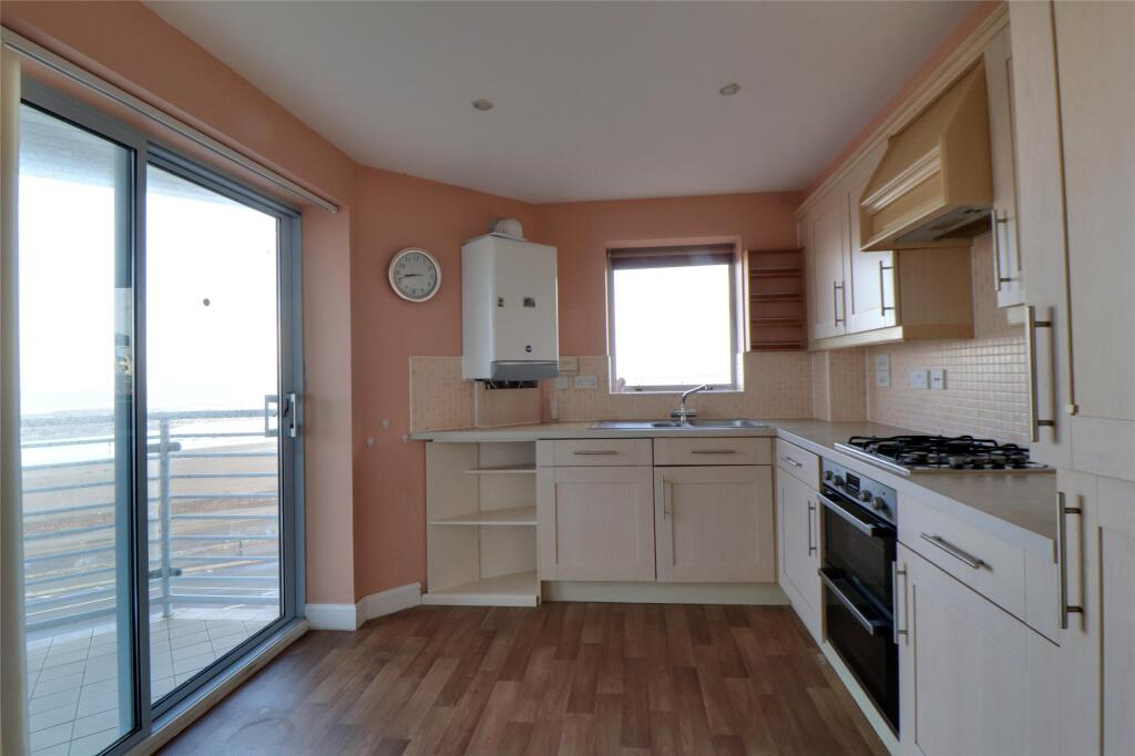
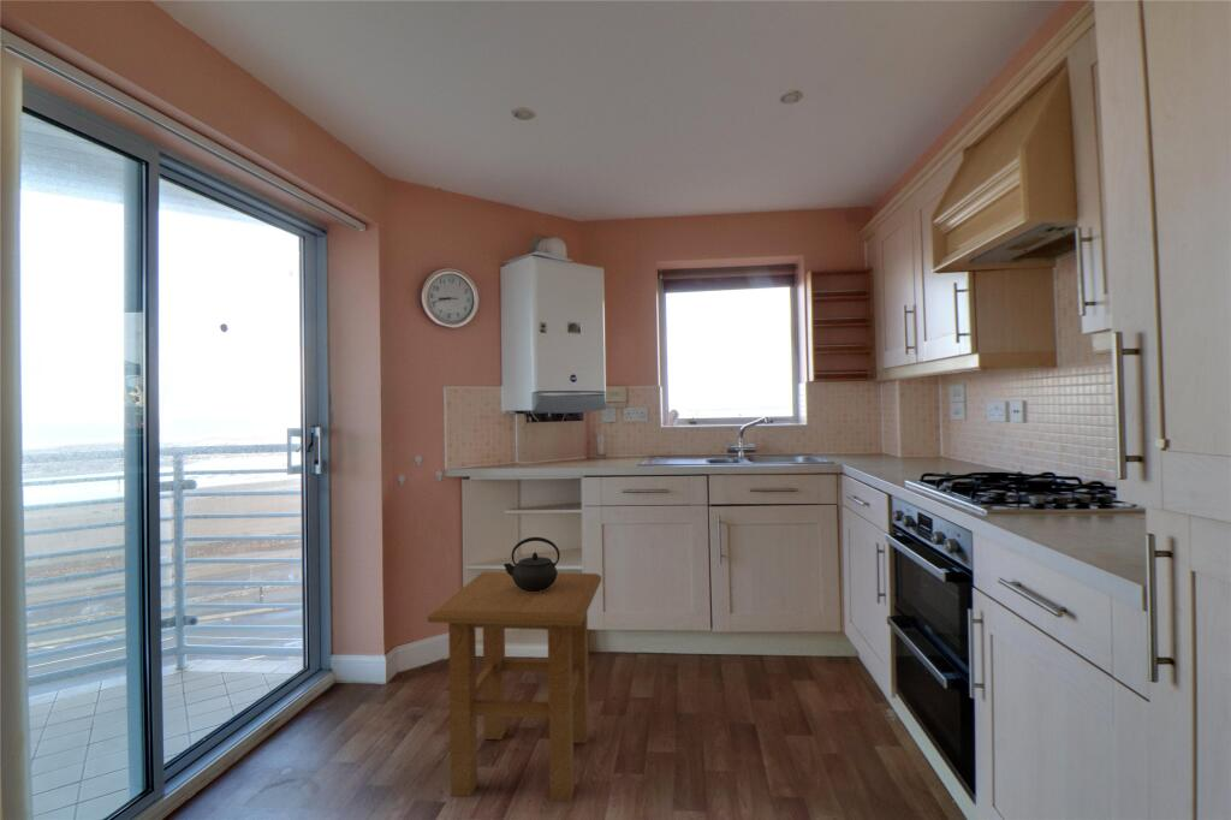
+ side table [427,571,602,803]
+ kettle [502,536,561,592]
